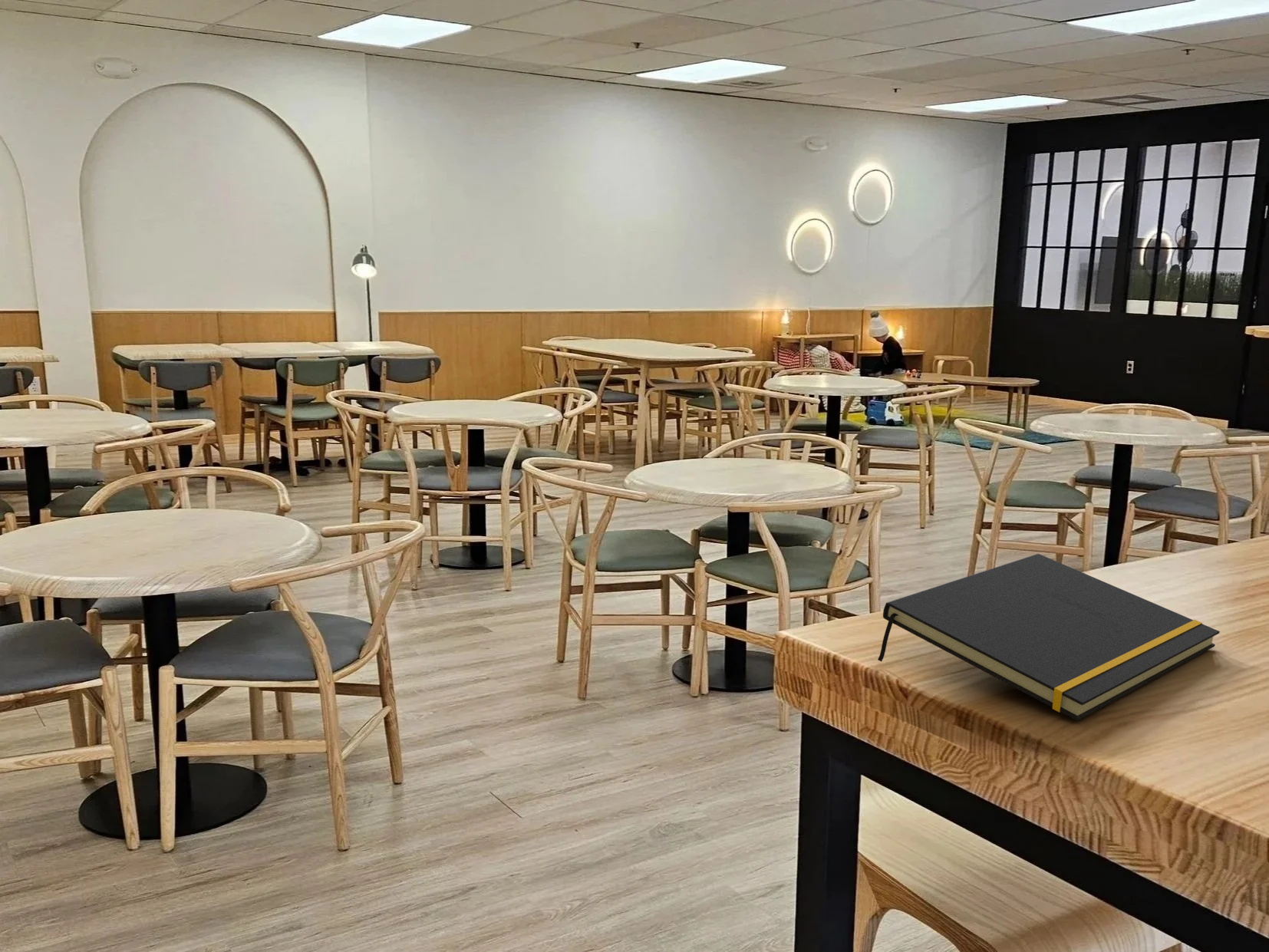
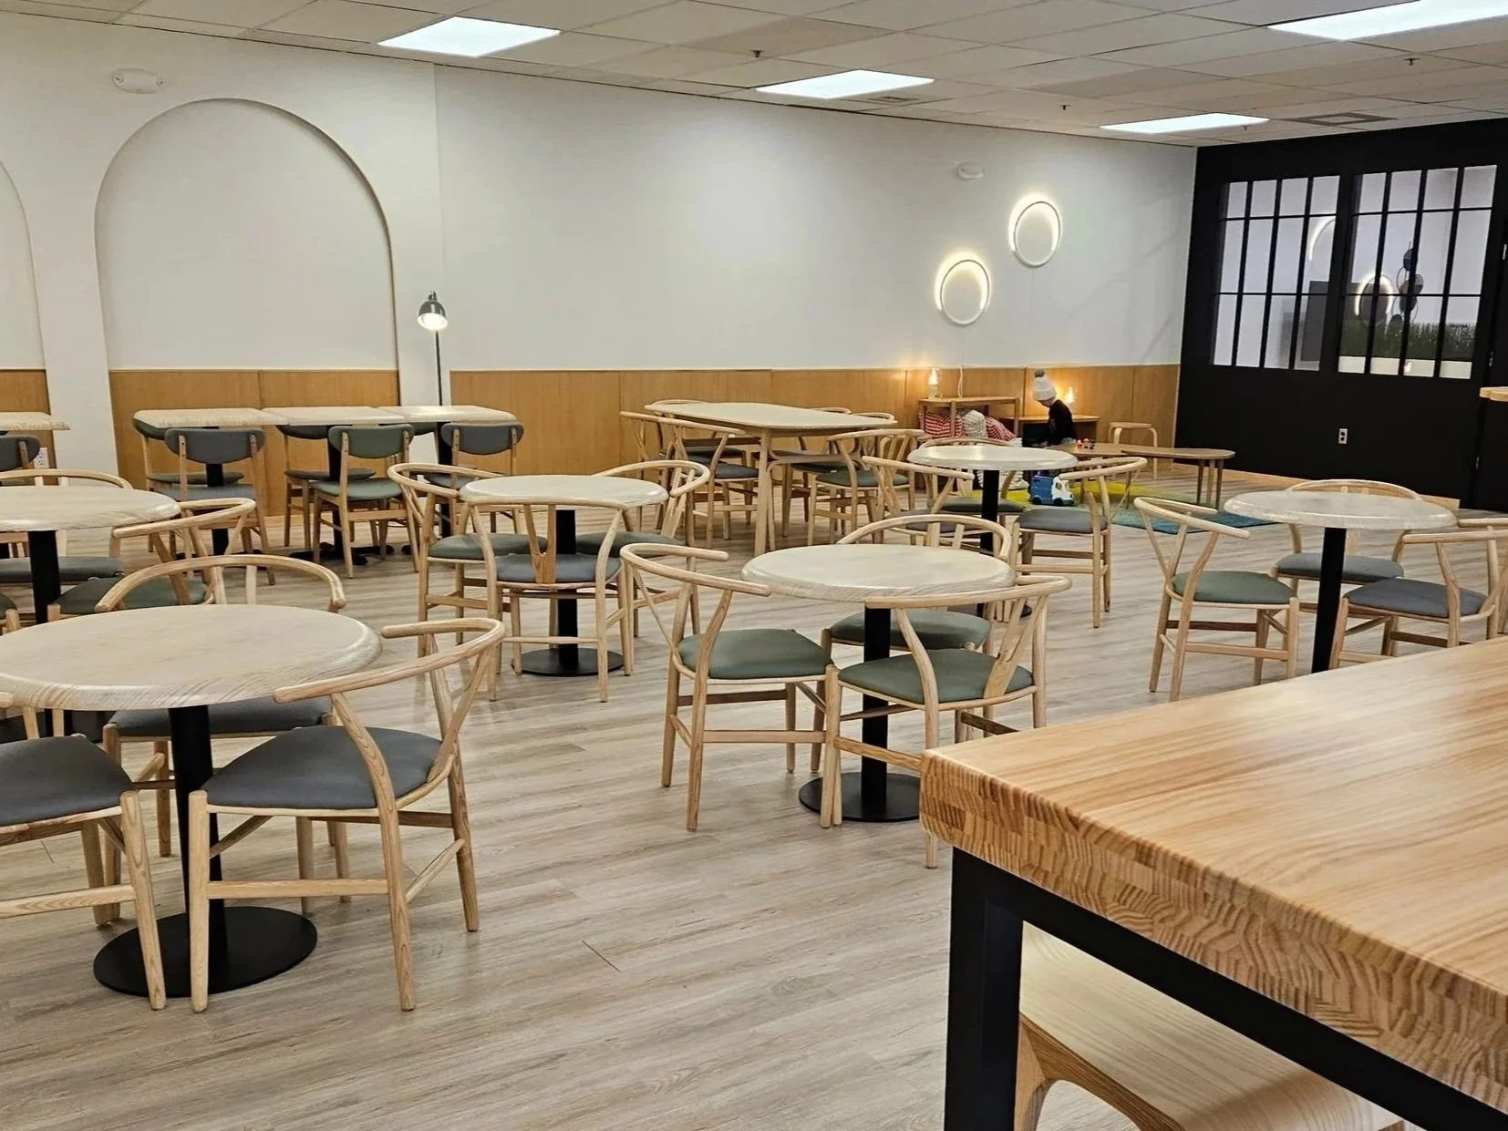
- notepad [877,553,1221,721]
